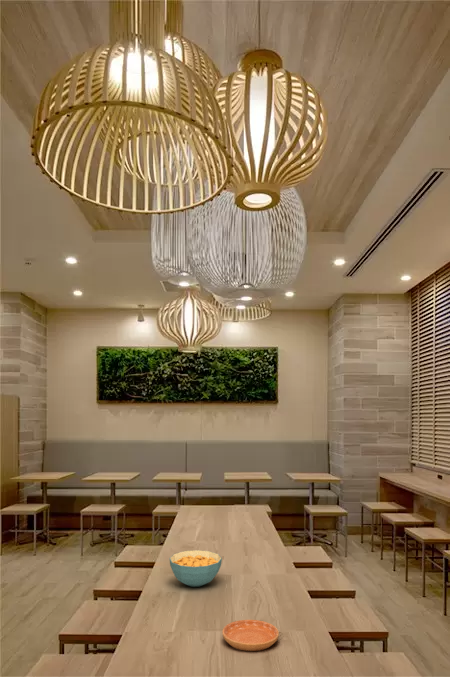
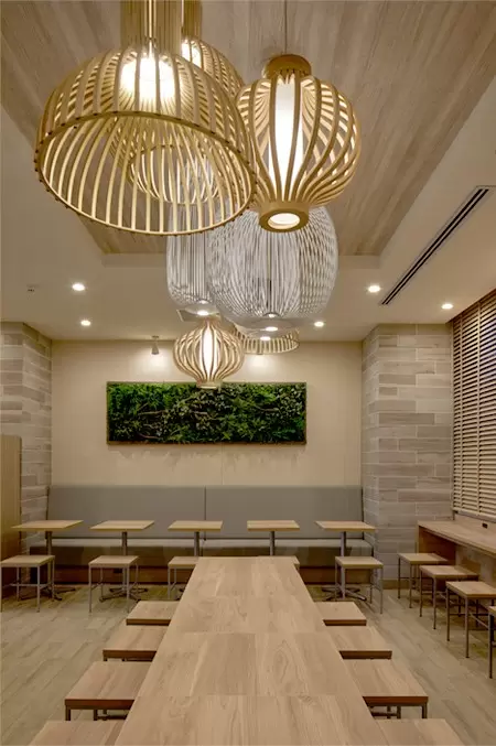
- saucer [221,619,280,652]
- cereal bowl [169,549,223,588]
